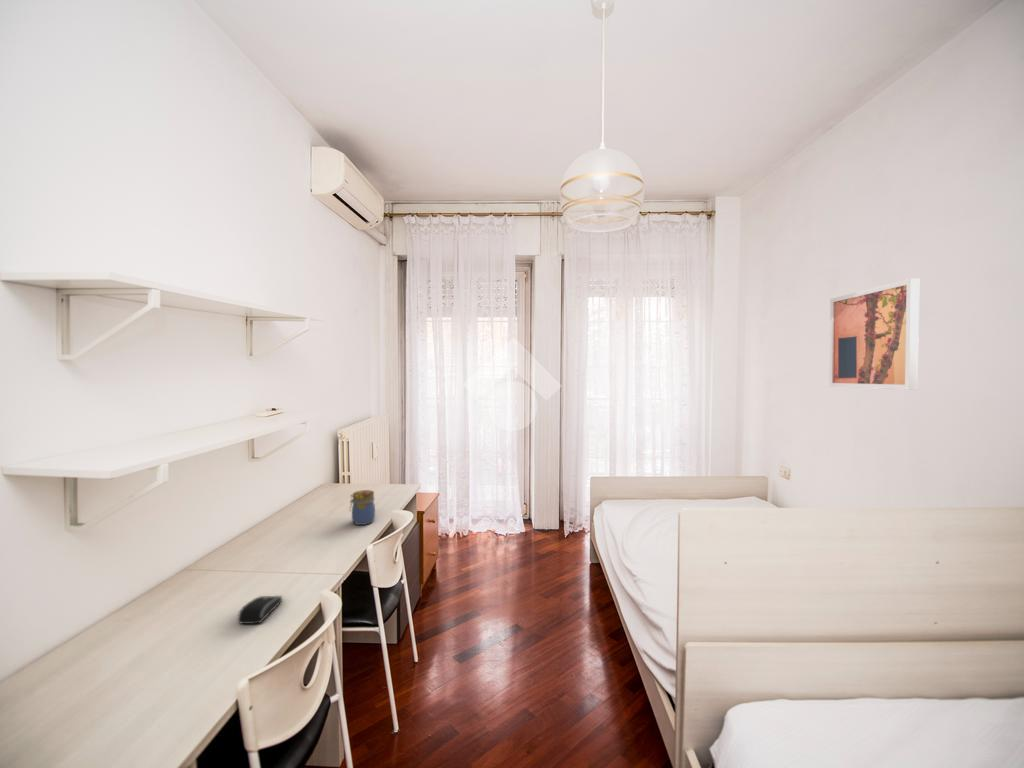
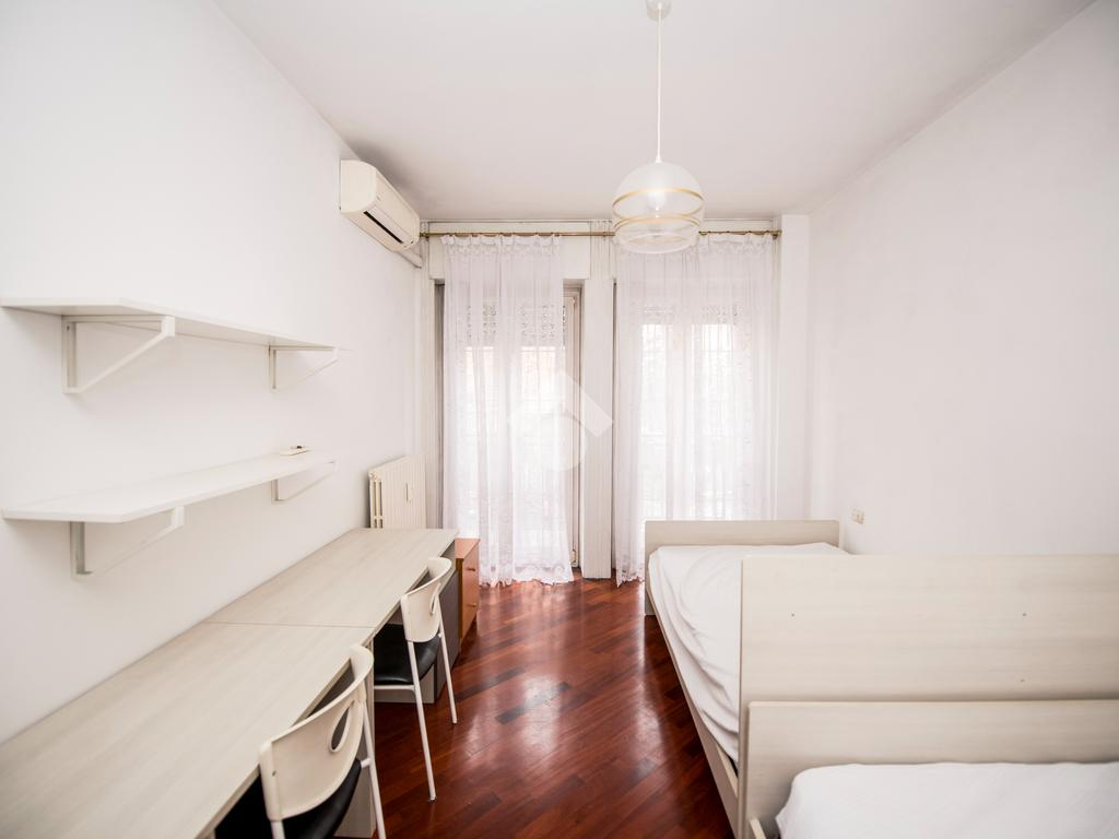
- jar [348,489,376,526]
- computer mouse [237,595,283,625]
- wall art [828,278,920,391]
